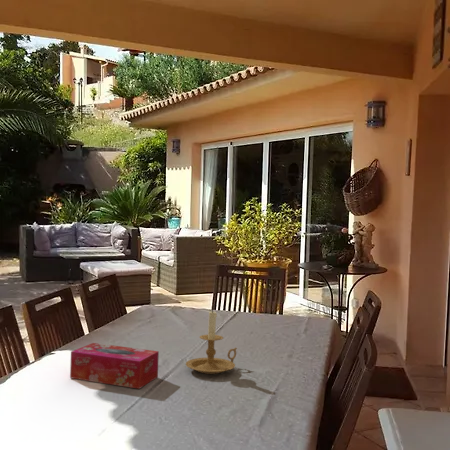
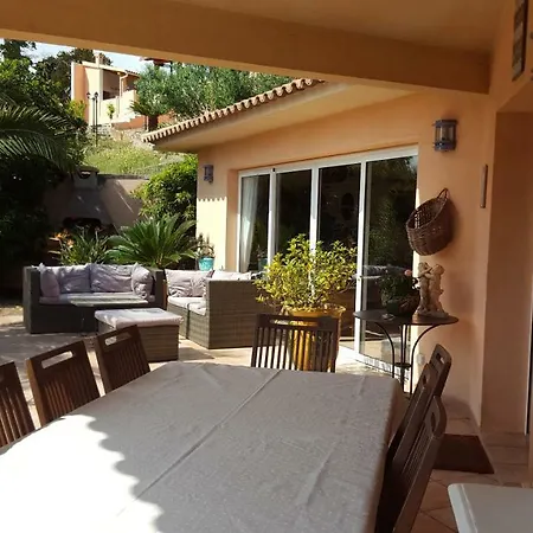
- candle holder [185,308,238,375]
- tissue box [69,342,160,390]
